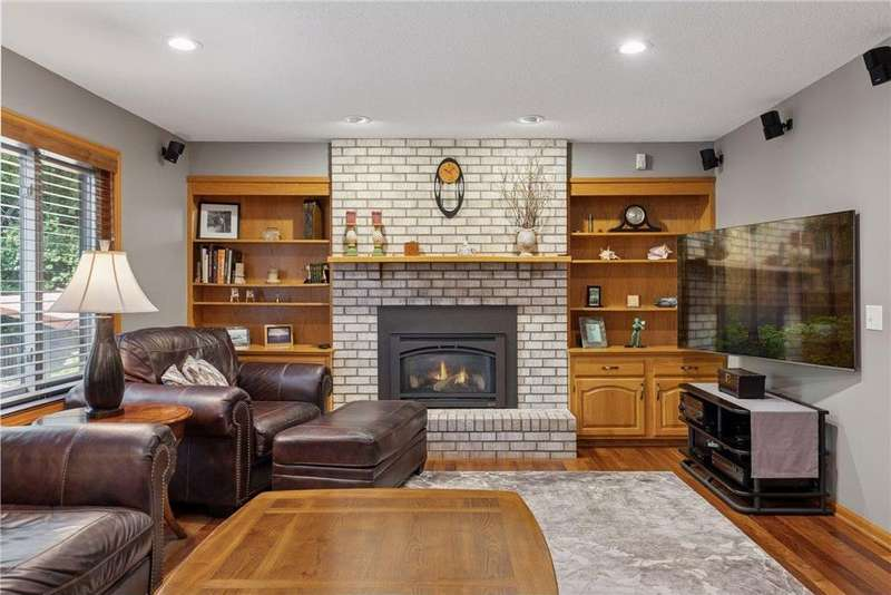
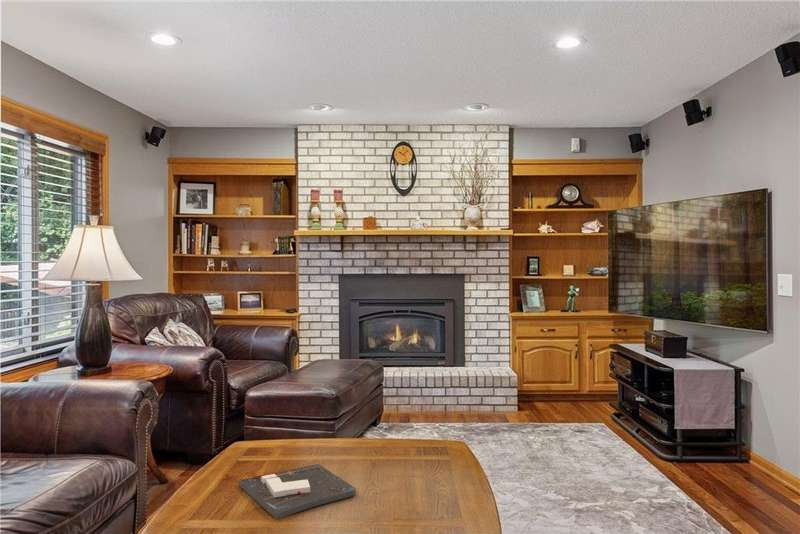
+ board game [238,463,357,520]
